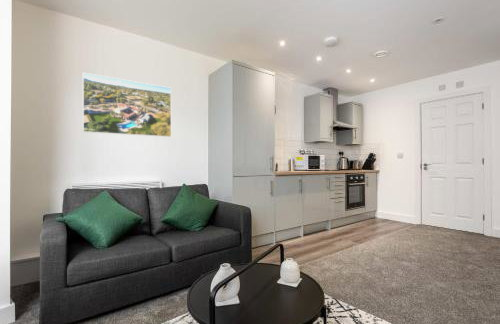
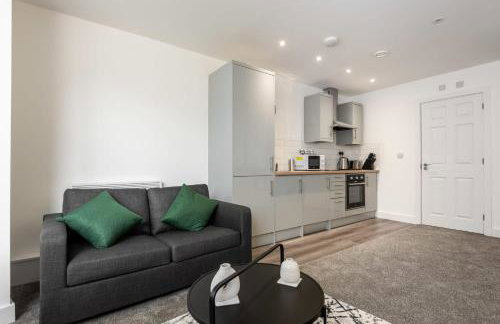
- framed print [82,72,172,138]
